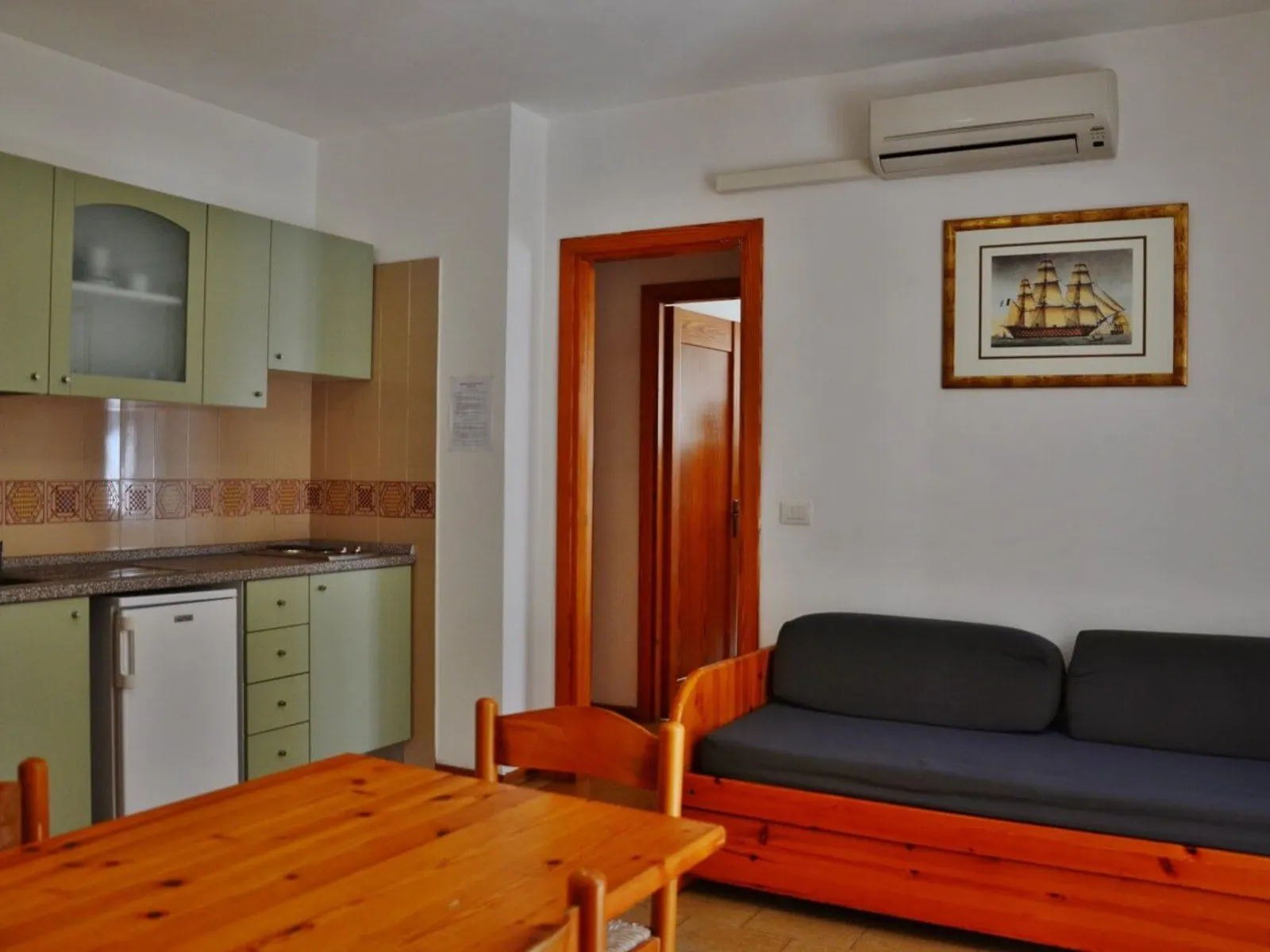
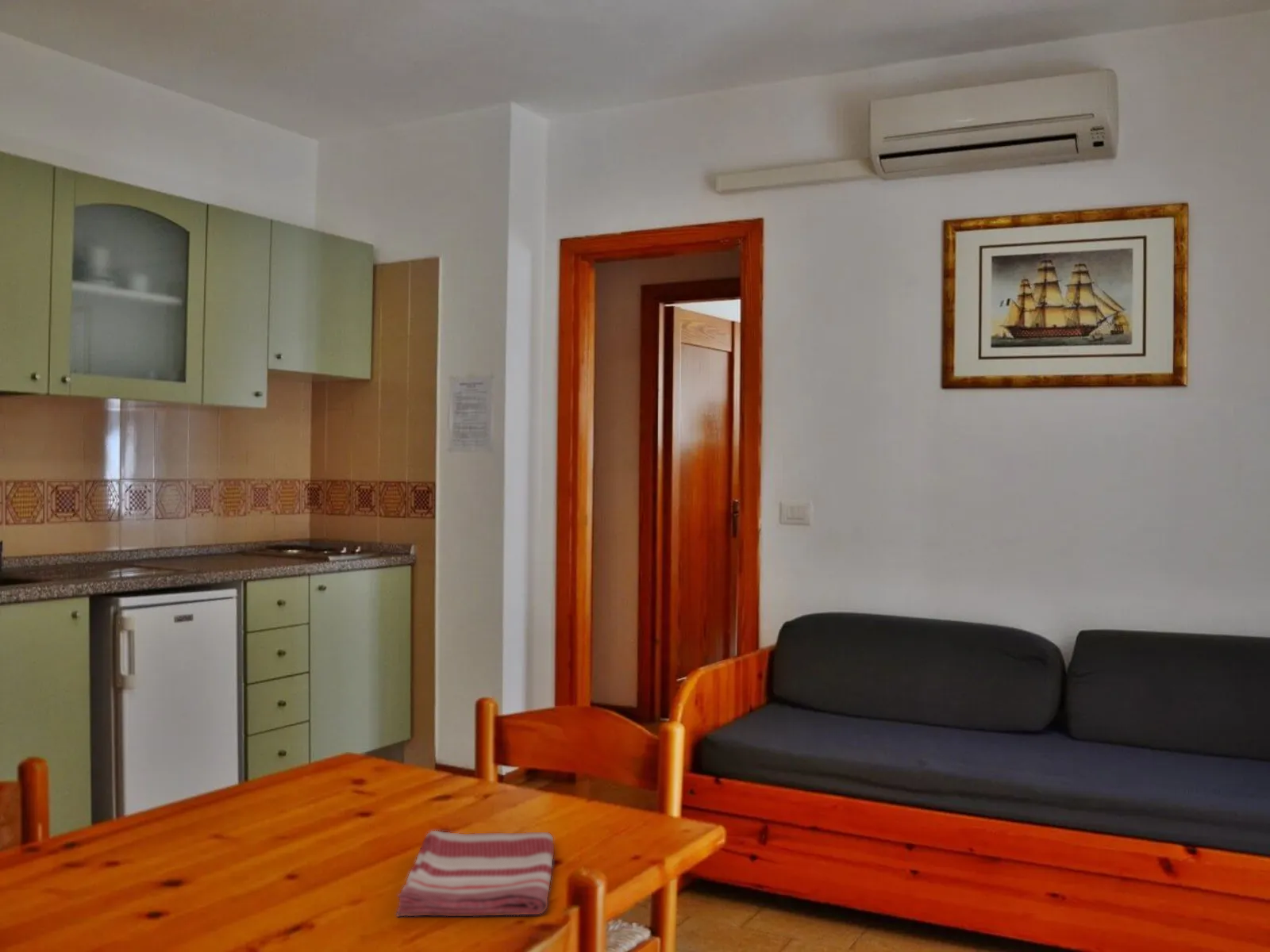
+ dish towel [395,830,555,917]
